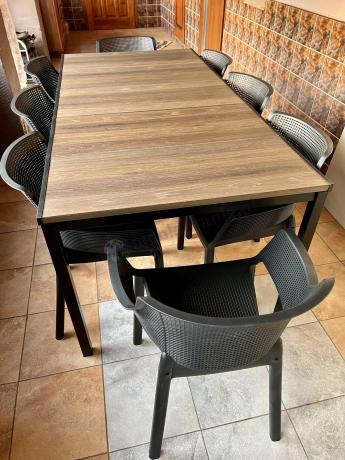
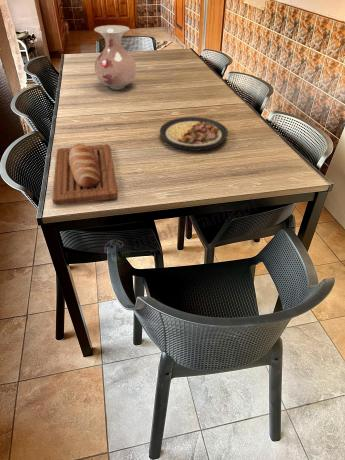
+ bread loaf [52,143,119,206]
+ vase [93,24,137,91]
+ plate [159,116,229,152]
